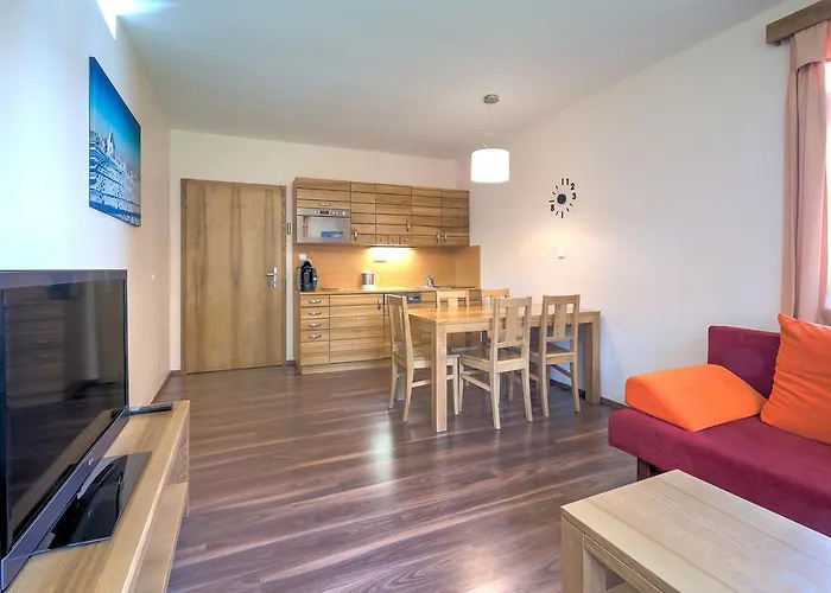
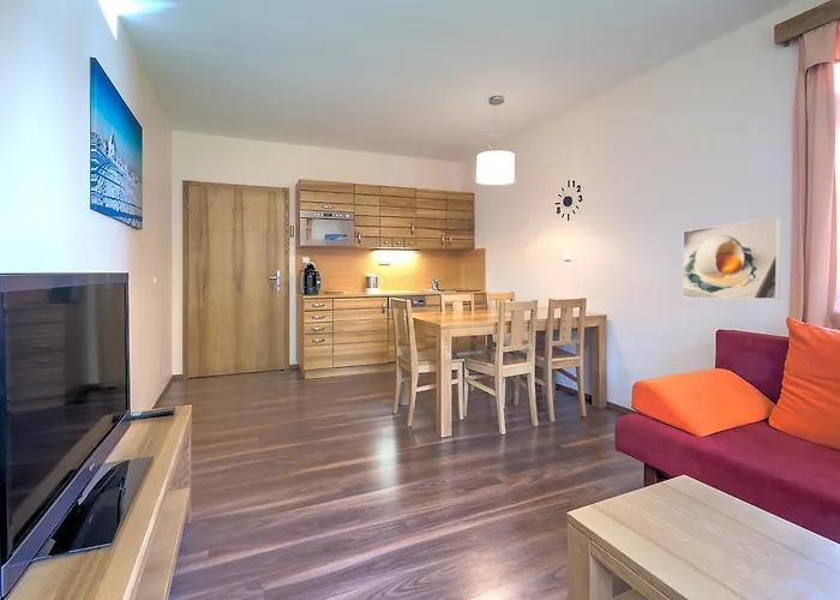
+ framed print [682,216,781,300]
